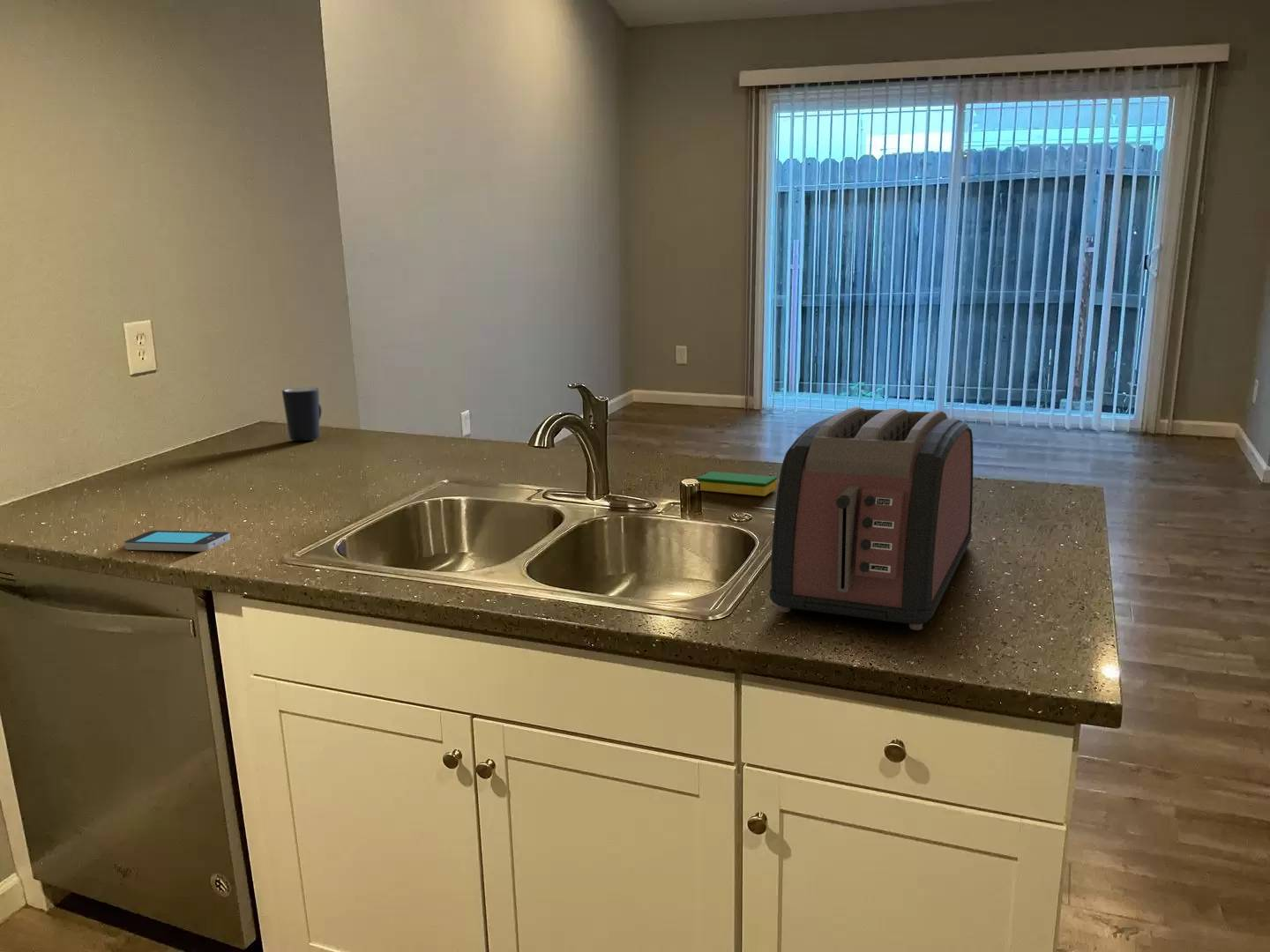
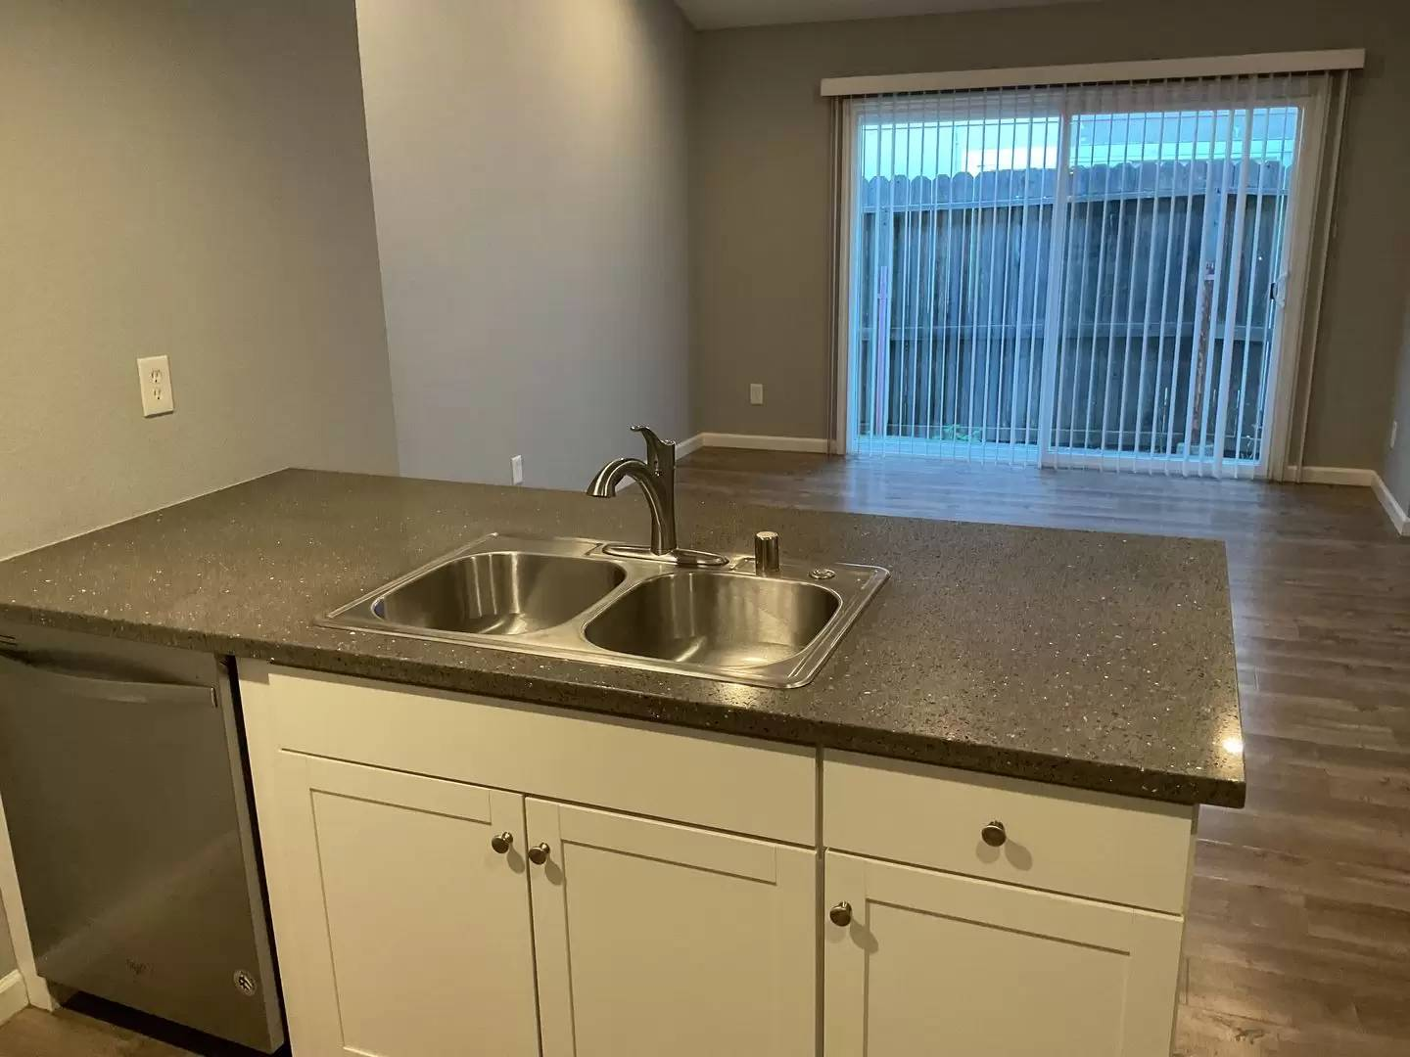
- toaster [768,406,974,631]
- dish sponge [696,471,778,497]
- mug [281,387,323,442]
- smartphone [123,530,231,553]
